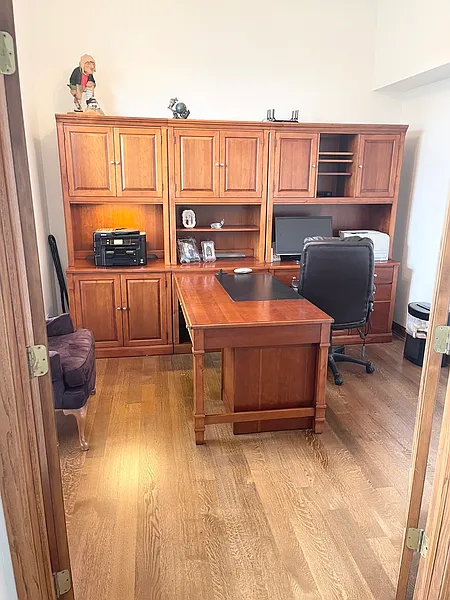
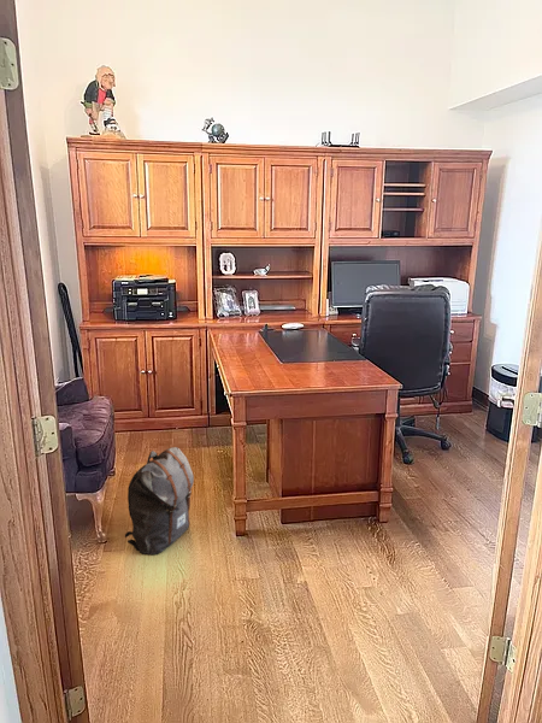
+ backpack [124,446,195,556]
